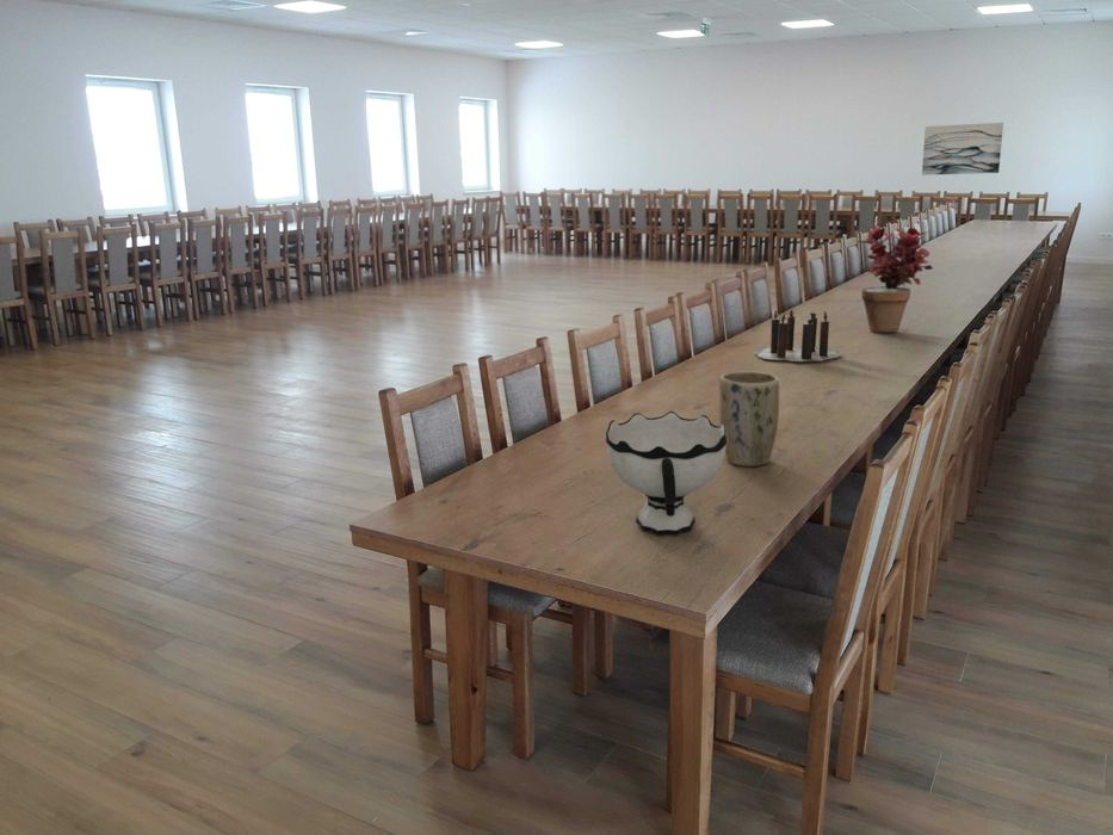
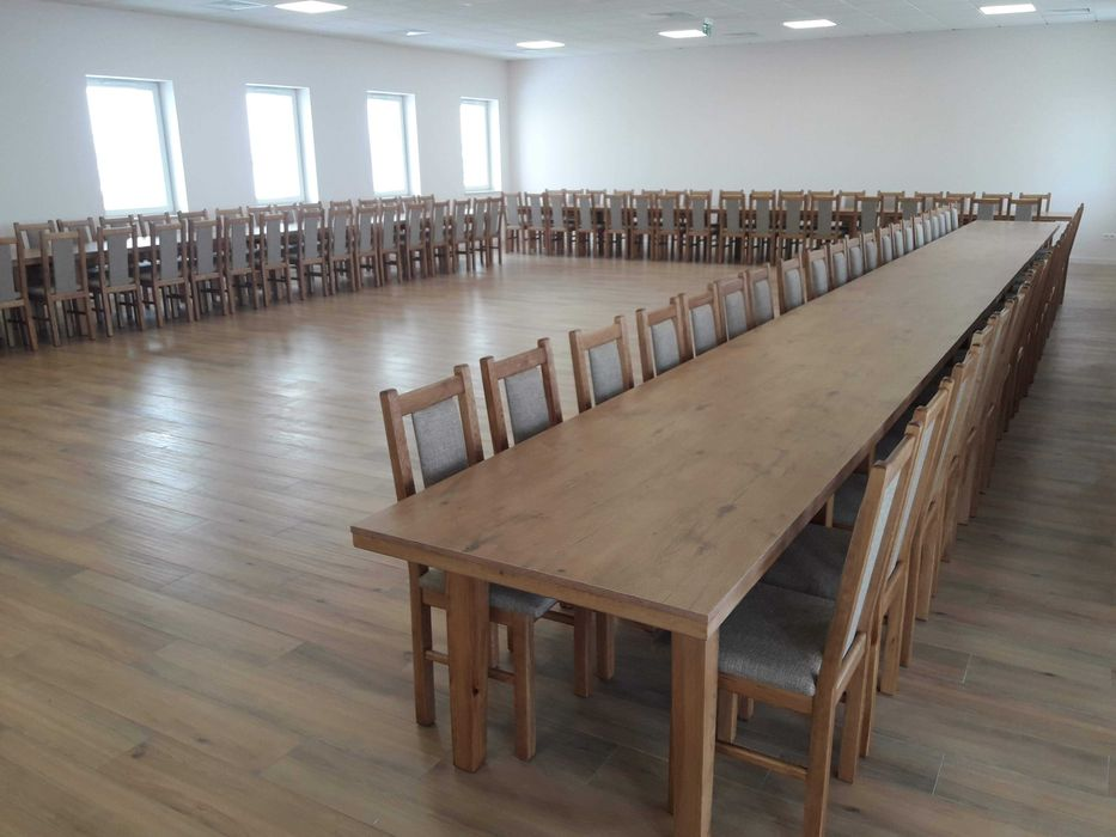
- wall art [921,122,1004,177]
- bowl [605,410,728,537]
- potted plant [854,225,934,334]
- candle [753,309,845,363]
- plant pot [718,371,780,468]
